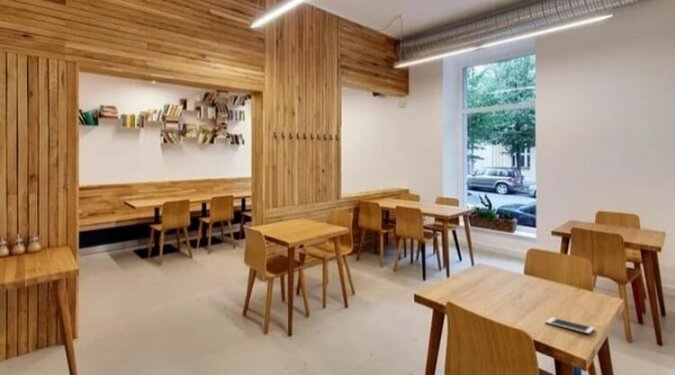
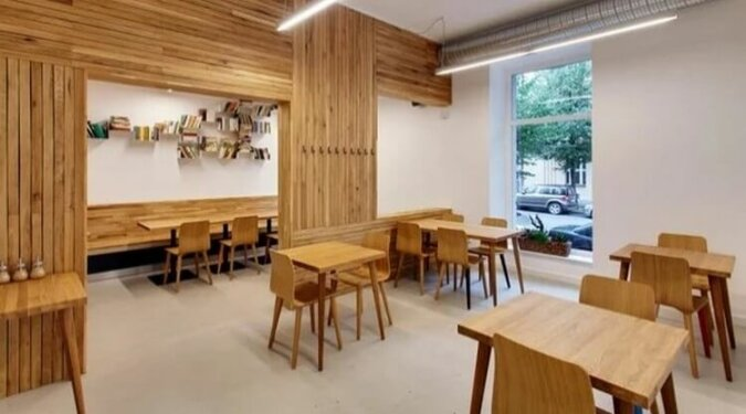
- cell phone [544,316,596,335]
